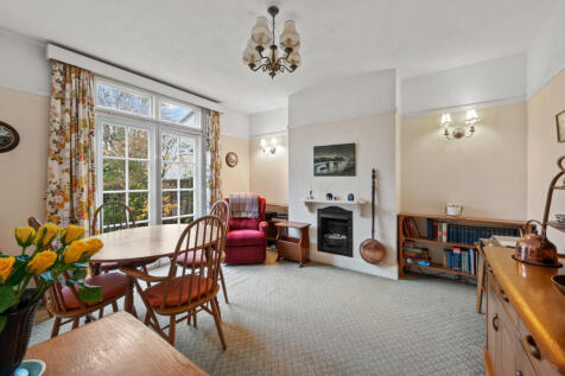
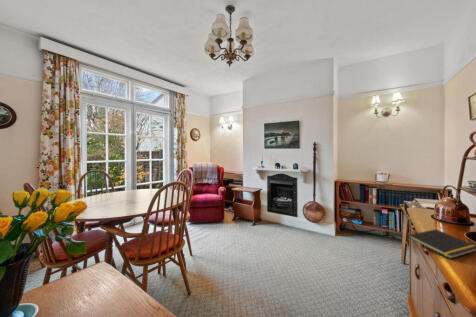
+ notepad [407,228,476,260]
